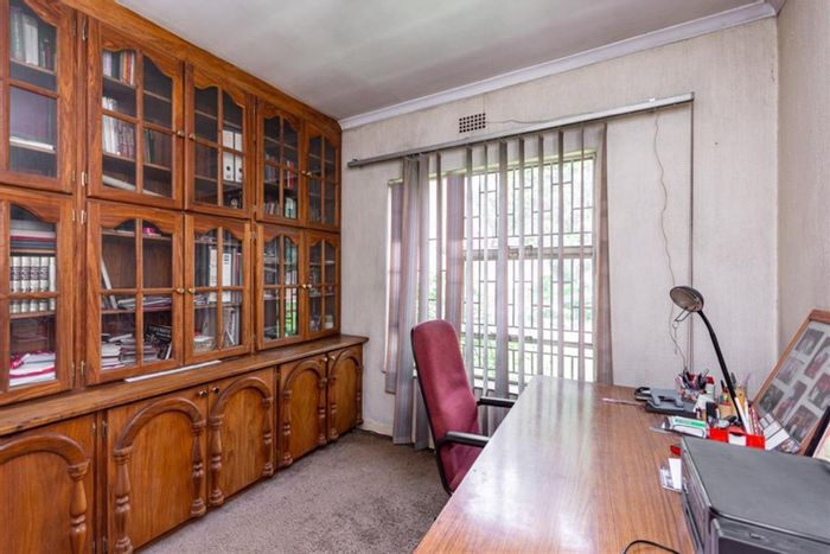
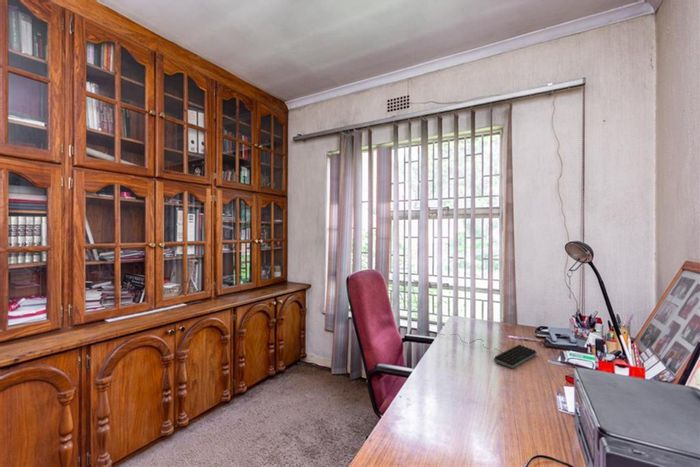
+ keyboard [427,330,538,369]
